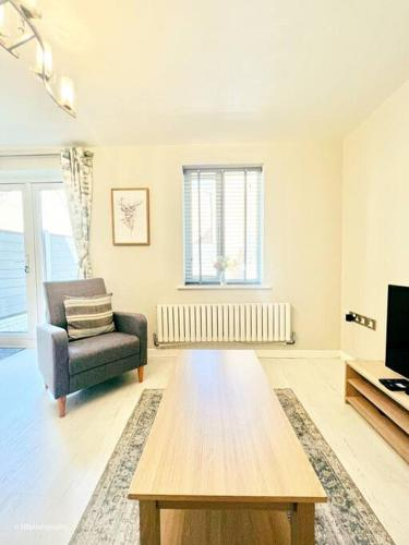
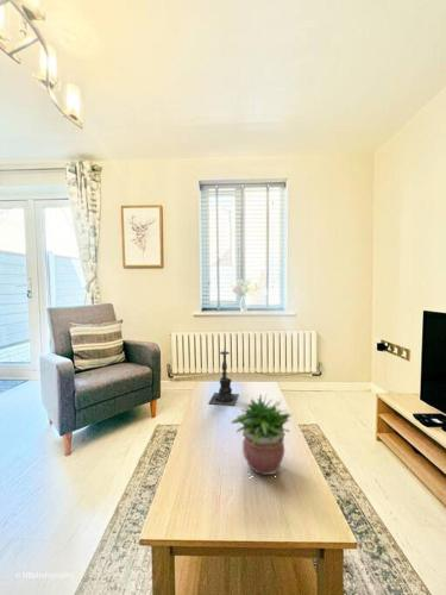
+ candle holder [208,349,240,407]
+ potted plant [230,395,293,476]
